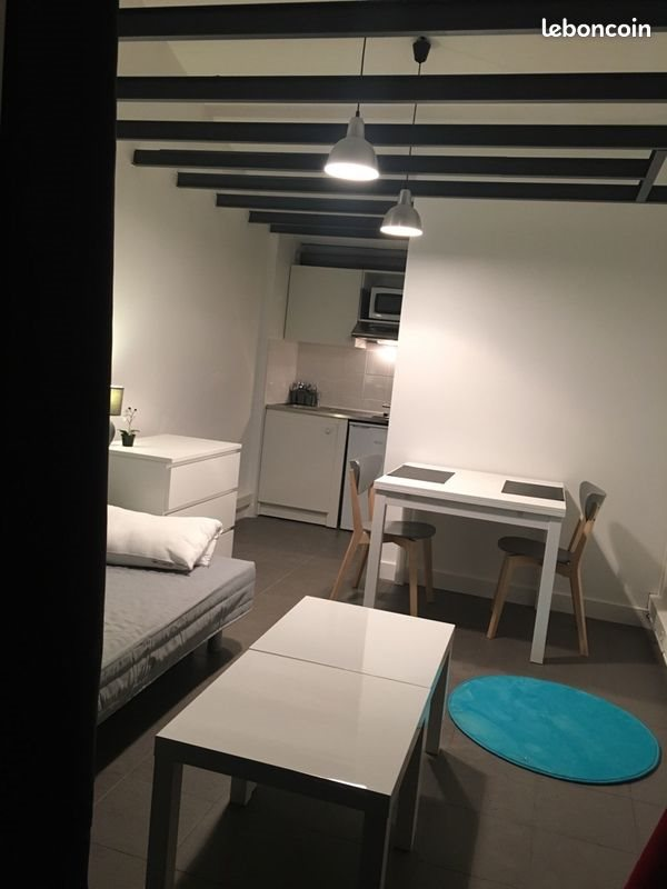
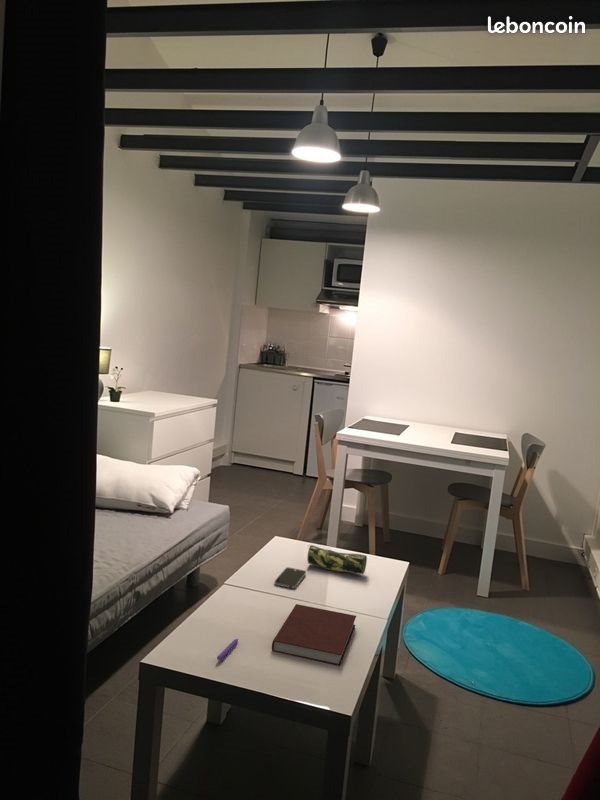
+ smartphone [273,566,307,590]
+ notebook [271,603,357,667]
+ pencil case [306,544,368,575]
+ pen [216,638,240,662]
